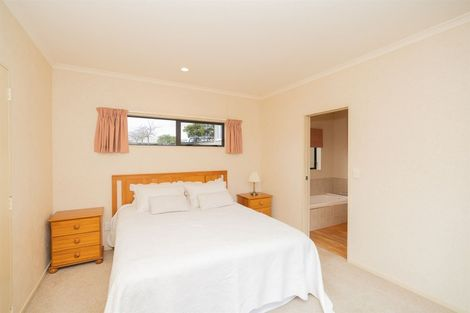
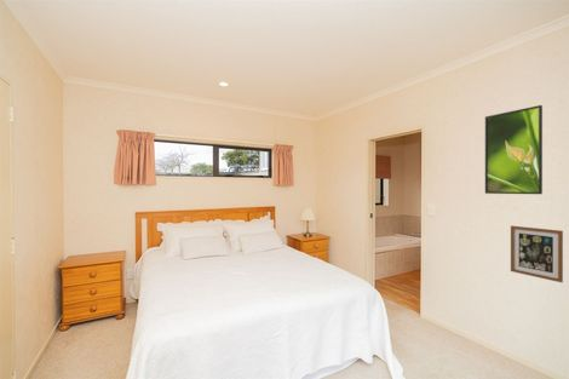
+ wall art [510,225,564,283]
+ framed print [484,104,544,195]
